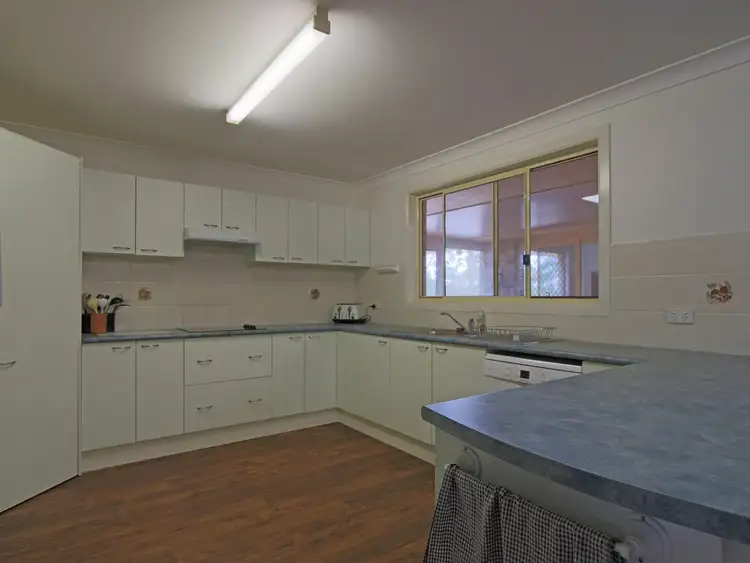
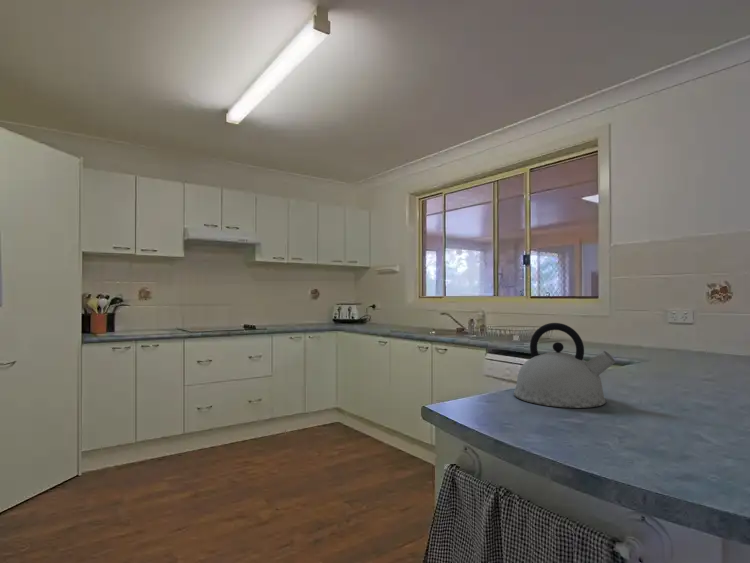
+ kettle [513,322,616,409]
